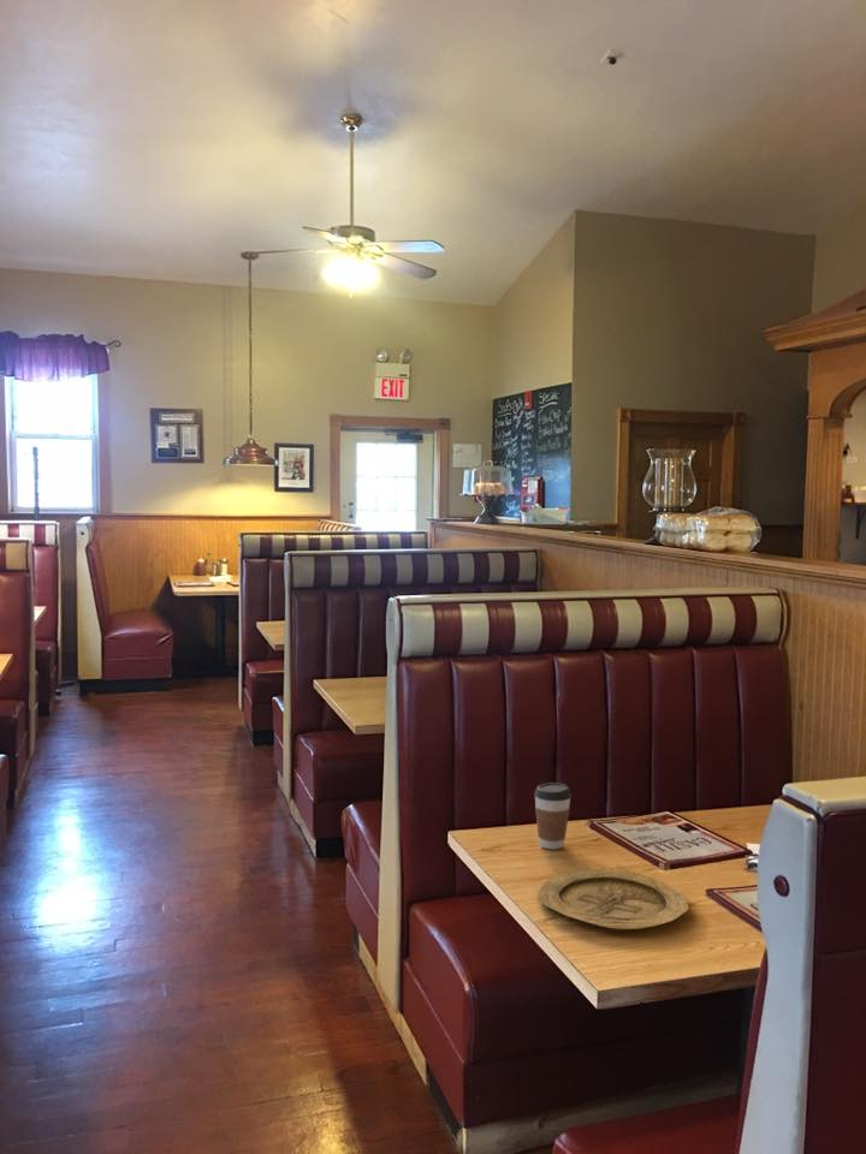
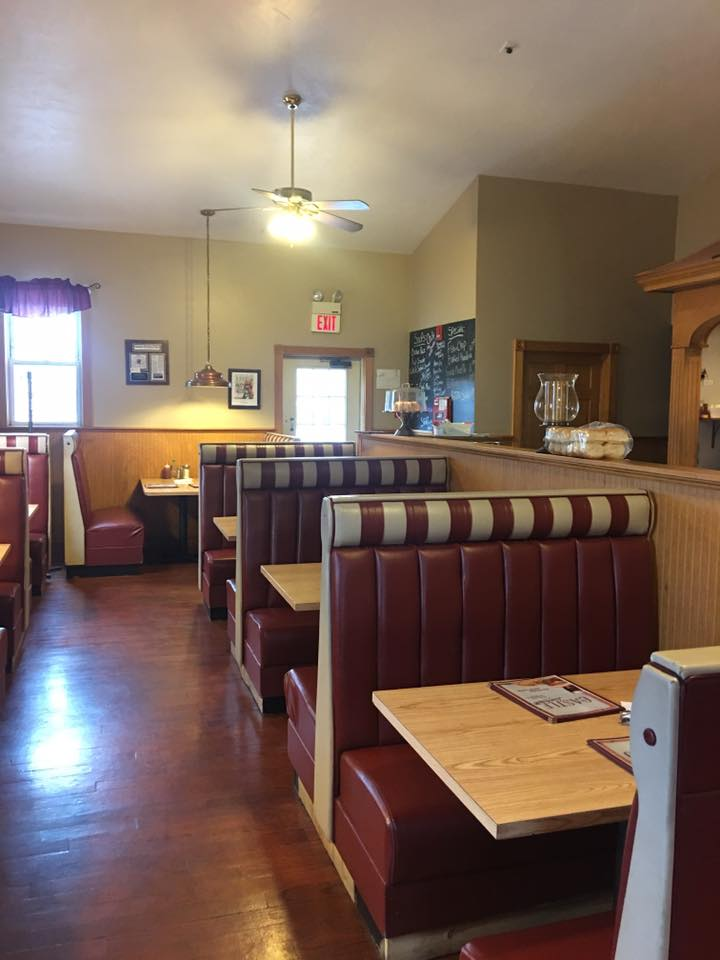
- coffee cup [533,781,573,850]
- plate [536,867,690,930]
